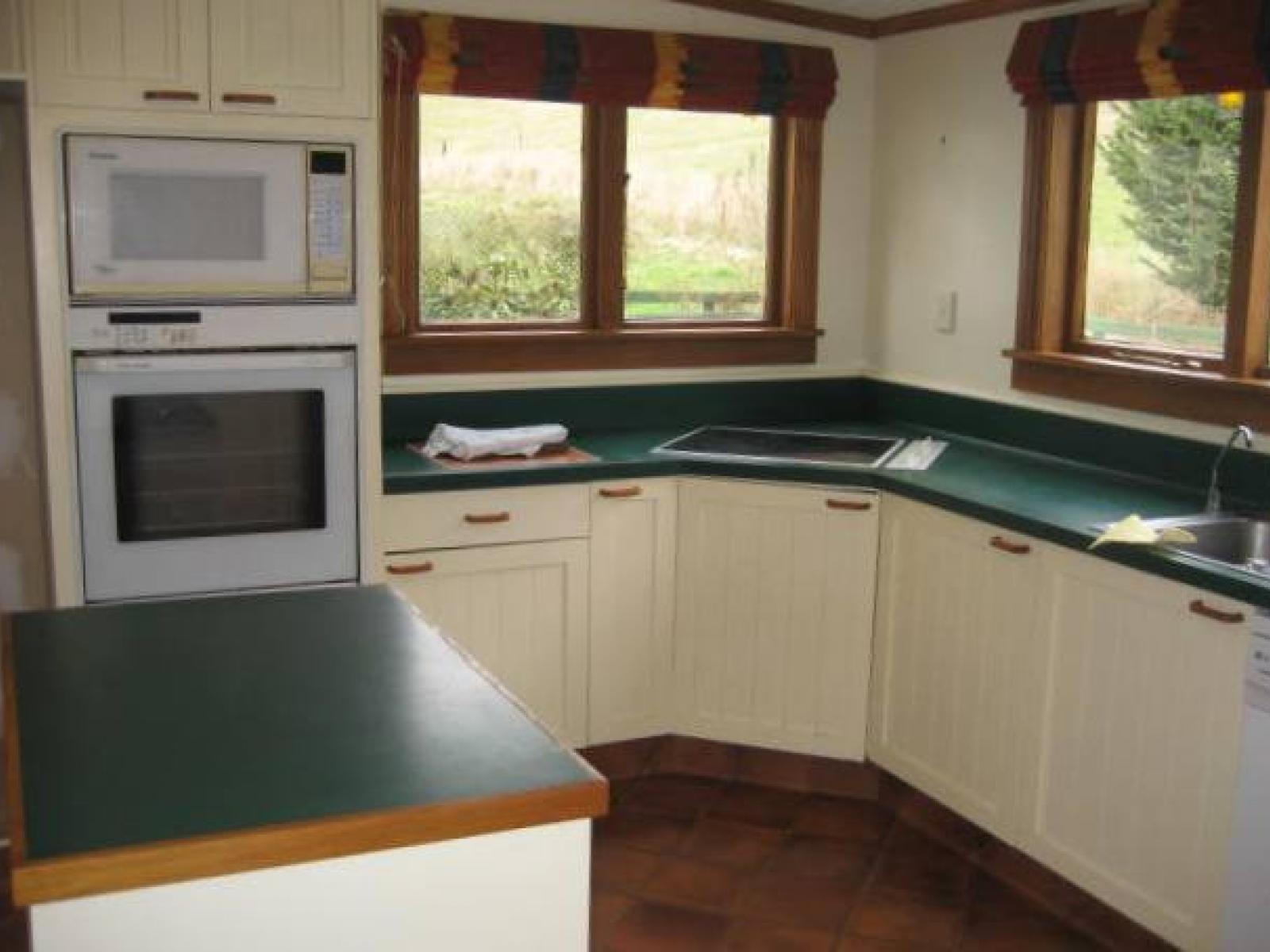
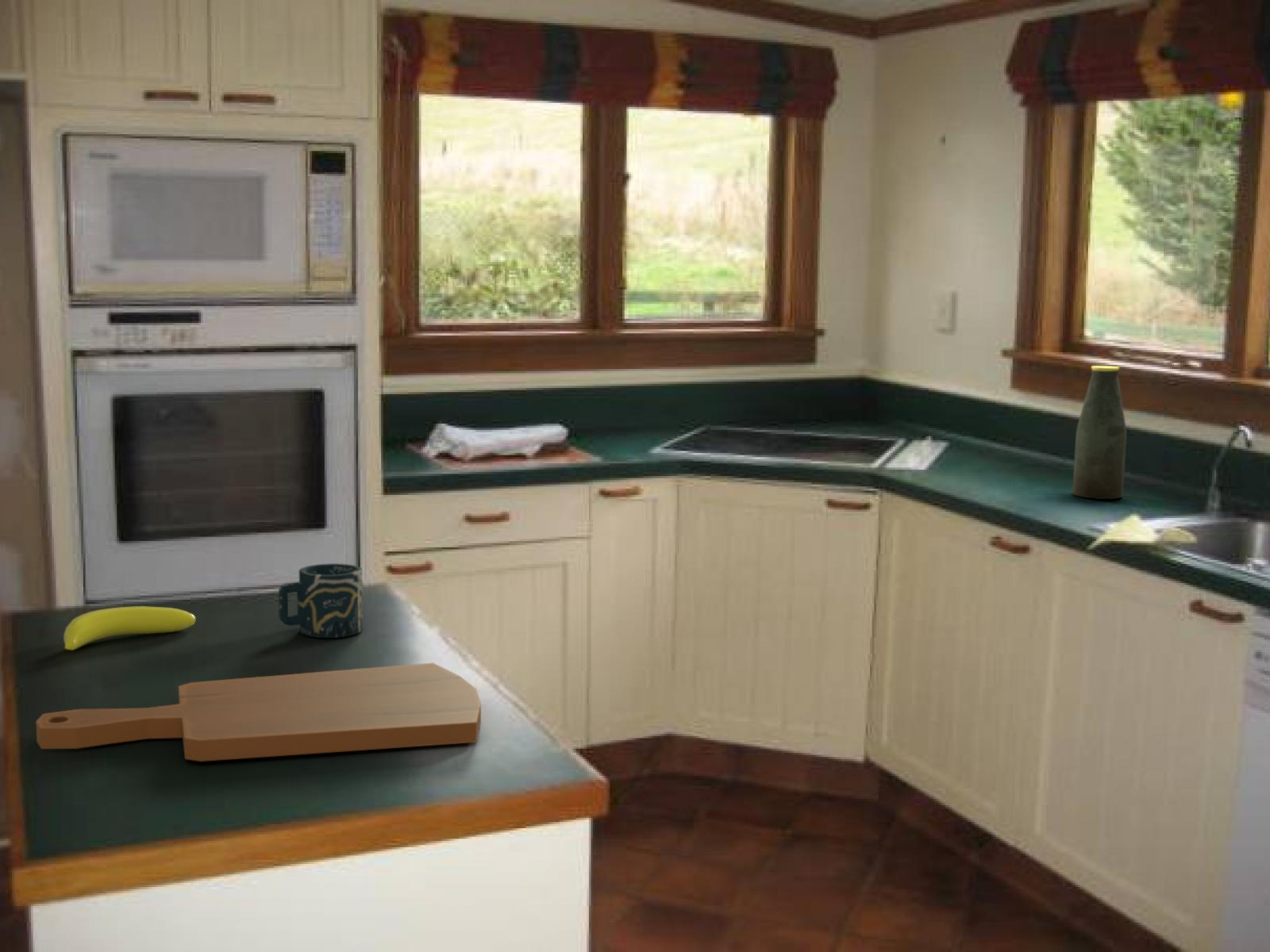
+ bottle [1072,365,1127,500]
+ banana [63,605,196,651]
+ cutting board [35,662,482,762]
+ cup [278,562,364,639]
